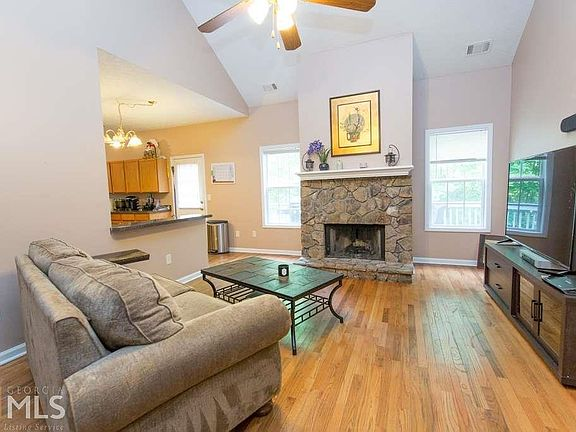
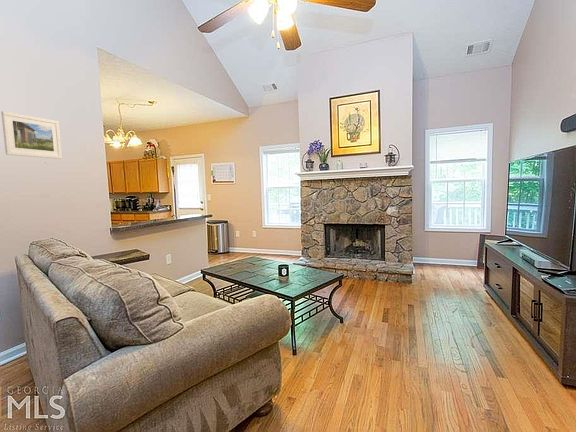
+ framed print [0,110,63,160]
